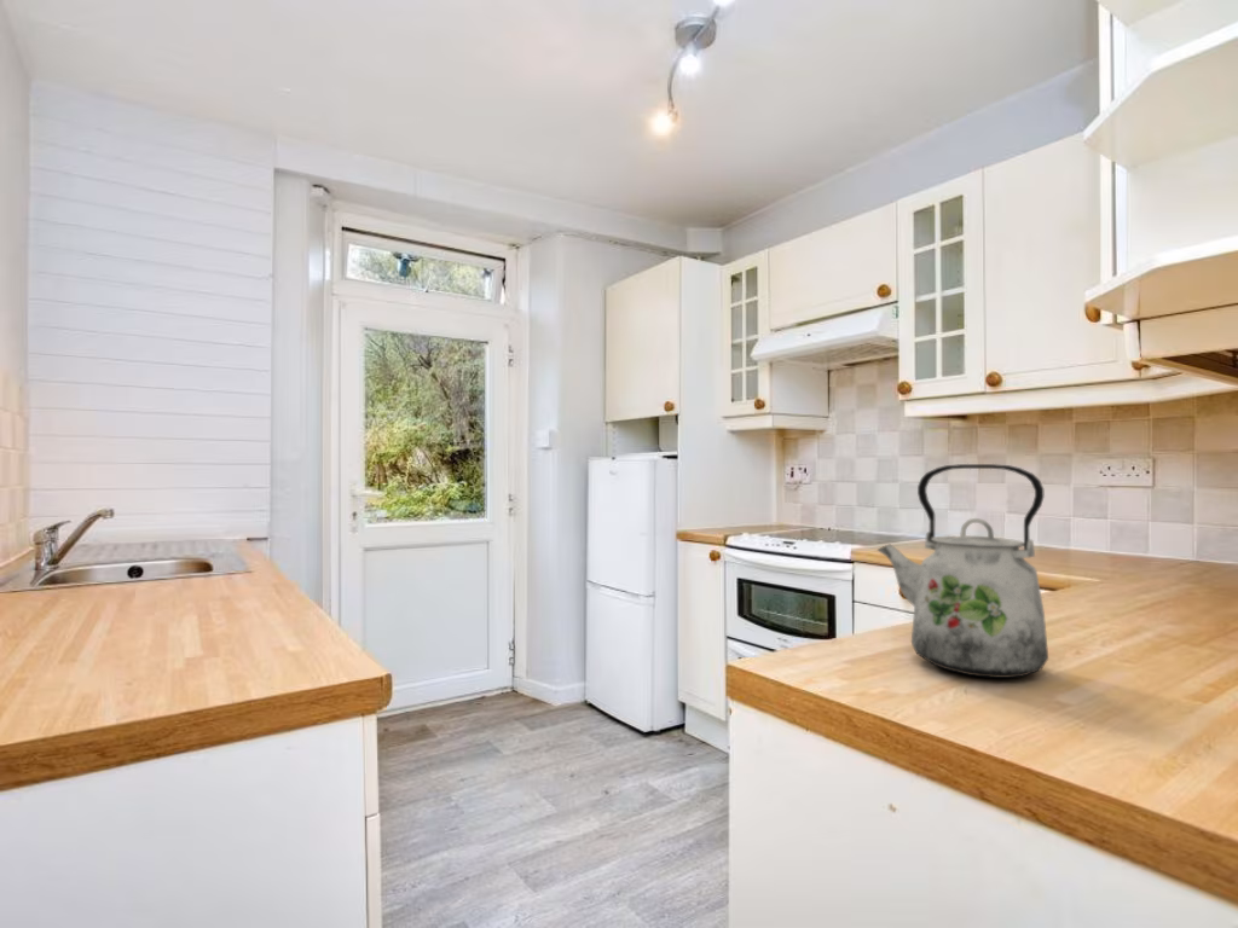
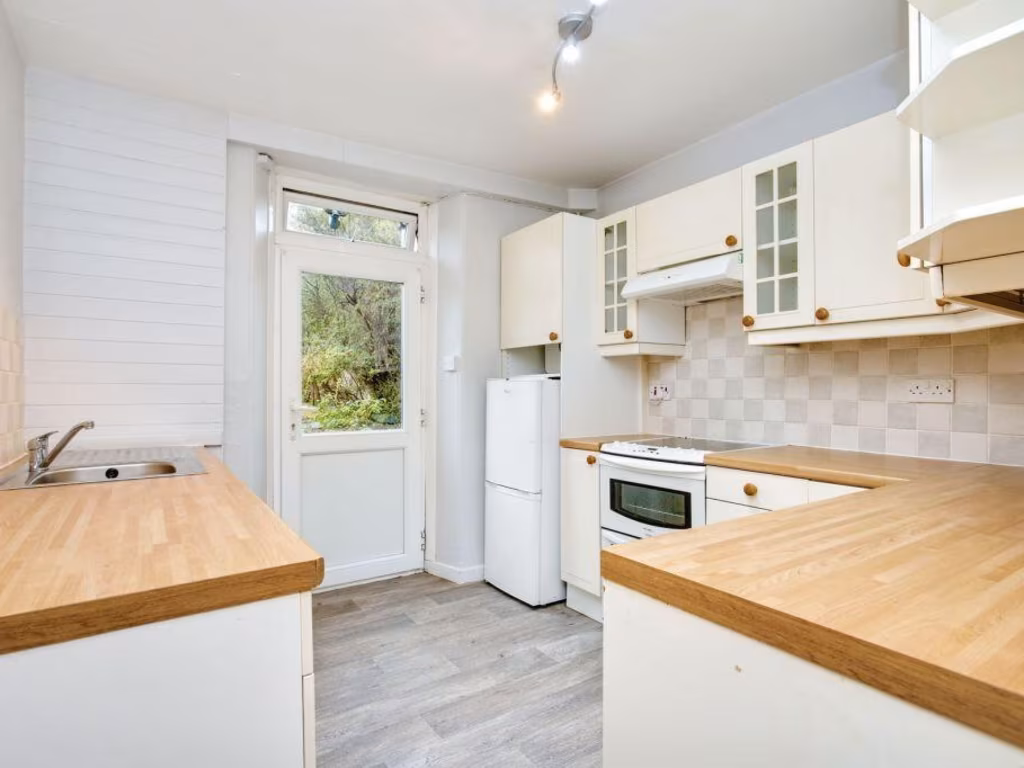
- kettle [877,463,1049,679]
